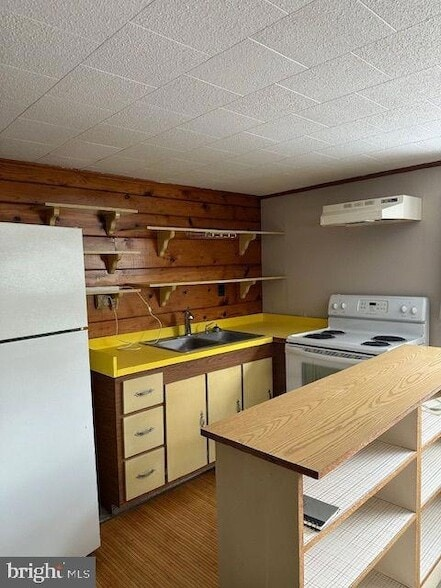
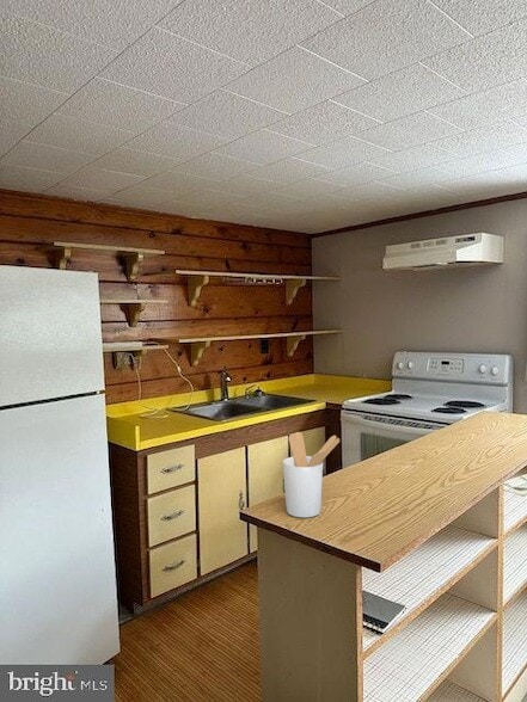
+ utensil holder [281,431,341,518]
